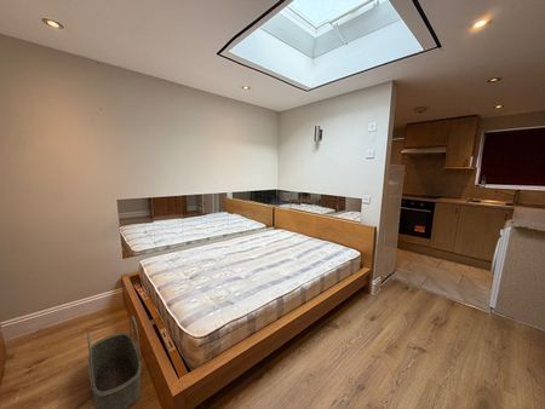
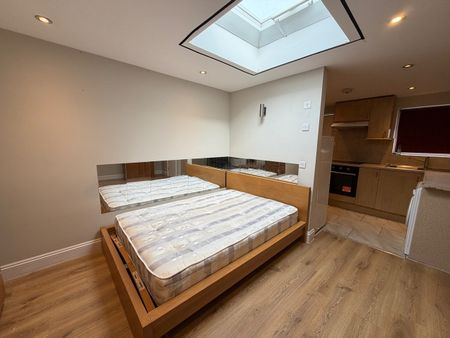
- basket [86,315,142,409]
